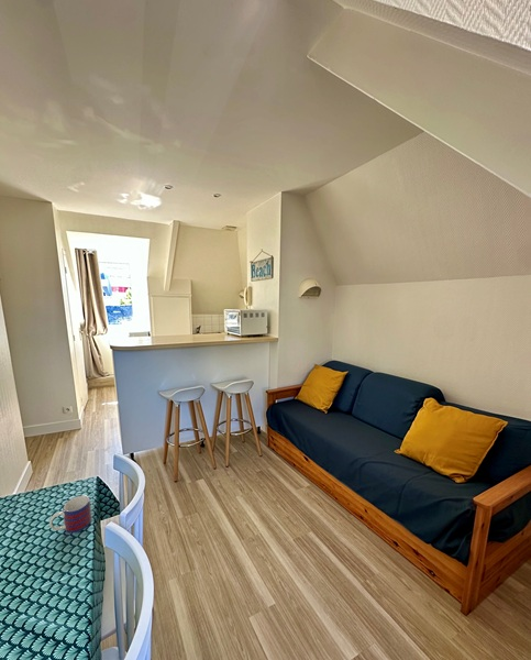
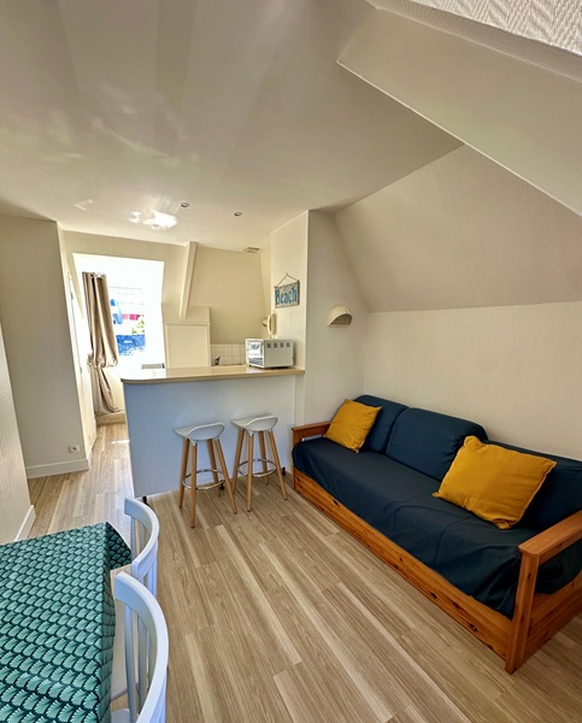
- mug [48,494,92,534]
